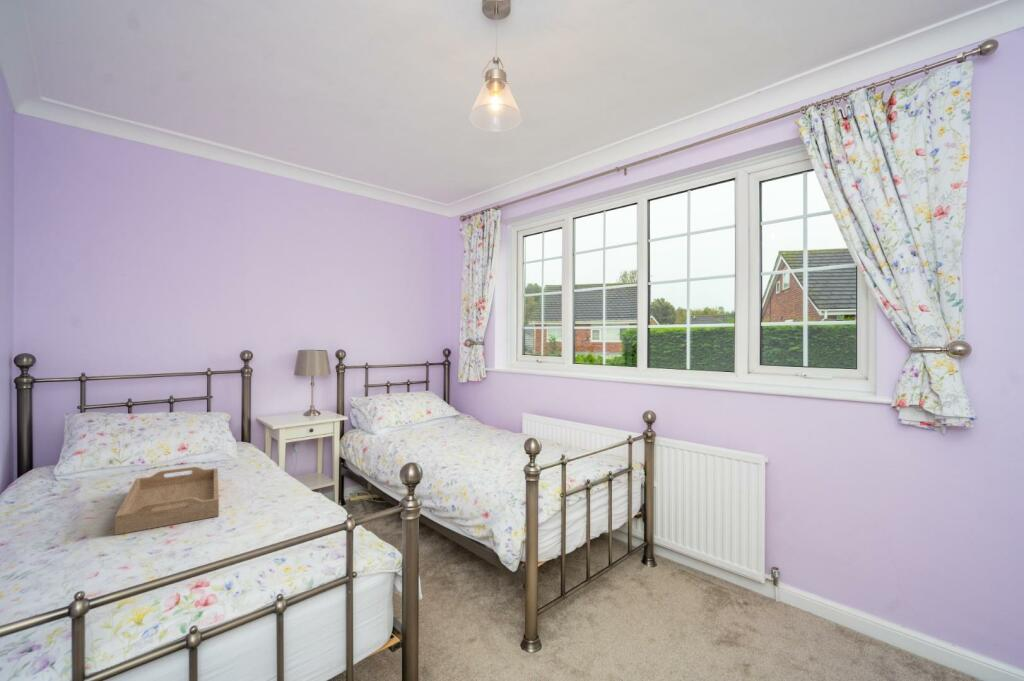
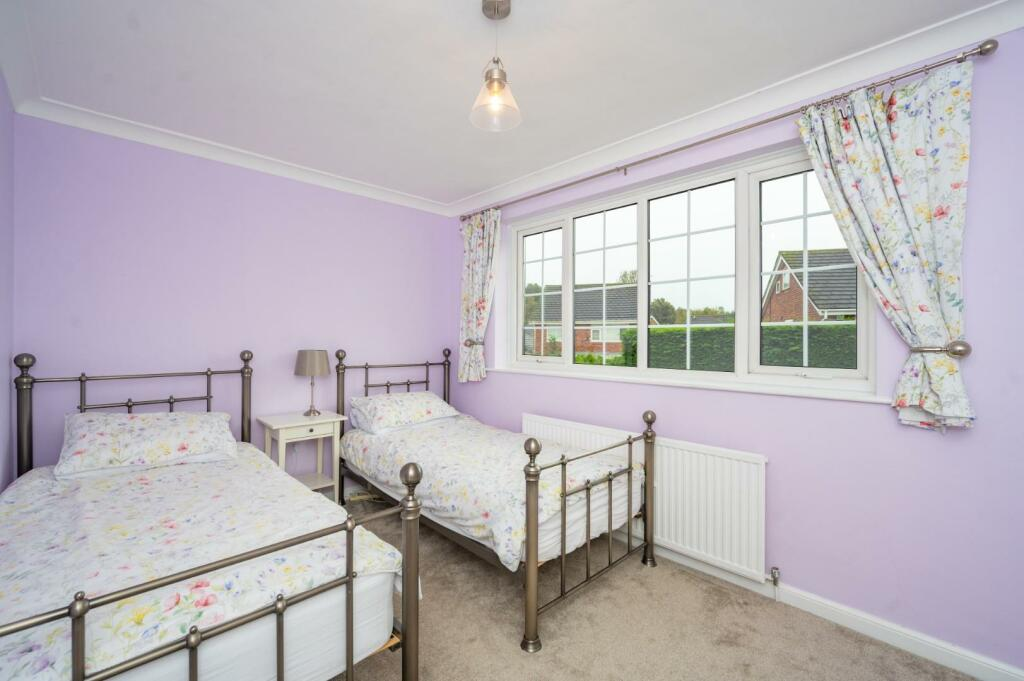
- serving tray [114,466,220,536]
